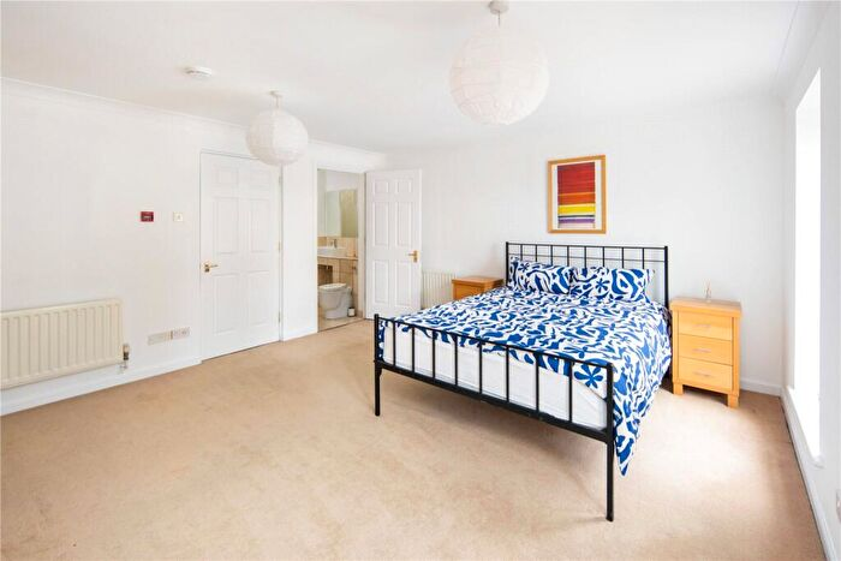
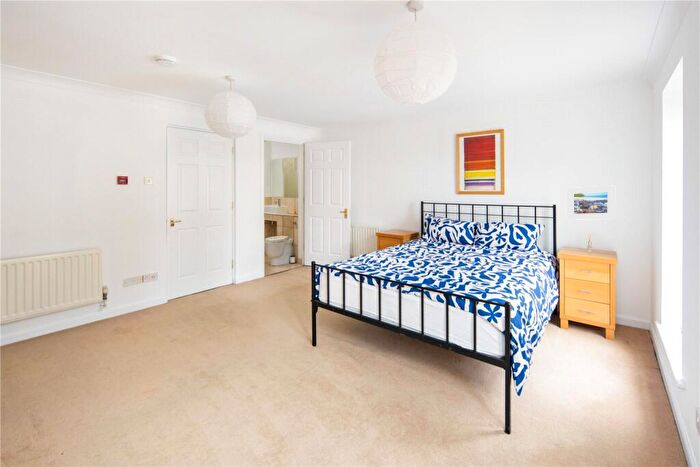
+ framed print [566,185,616,221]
